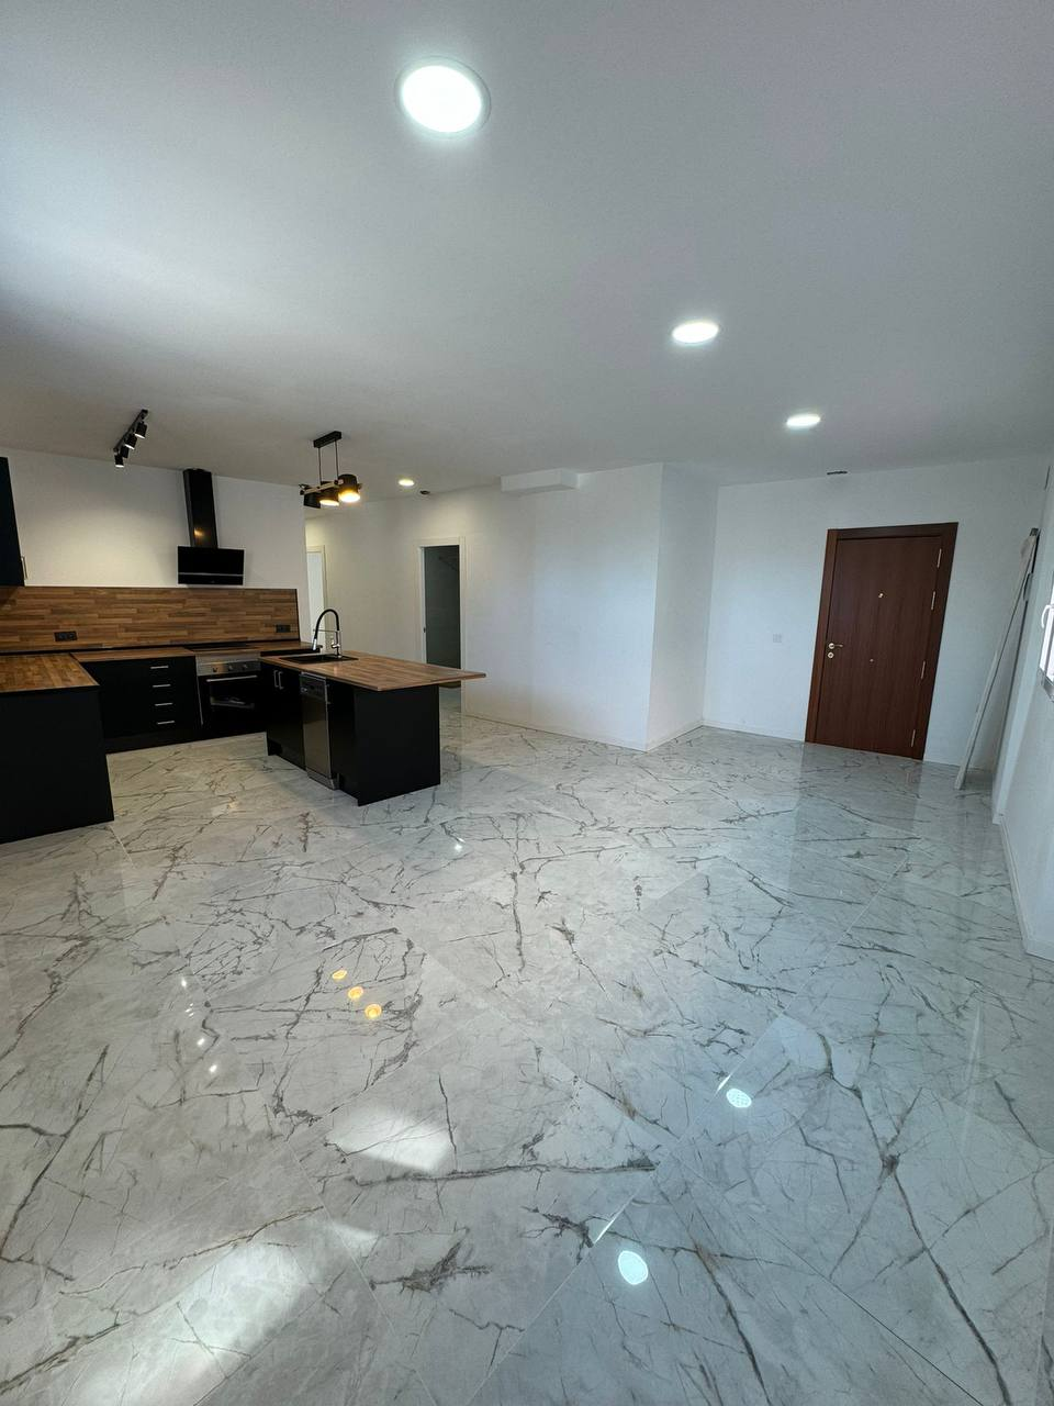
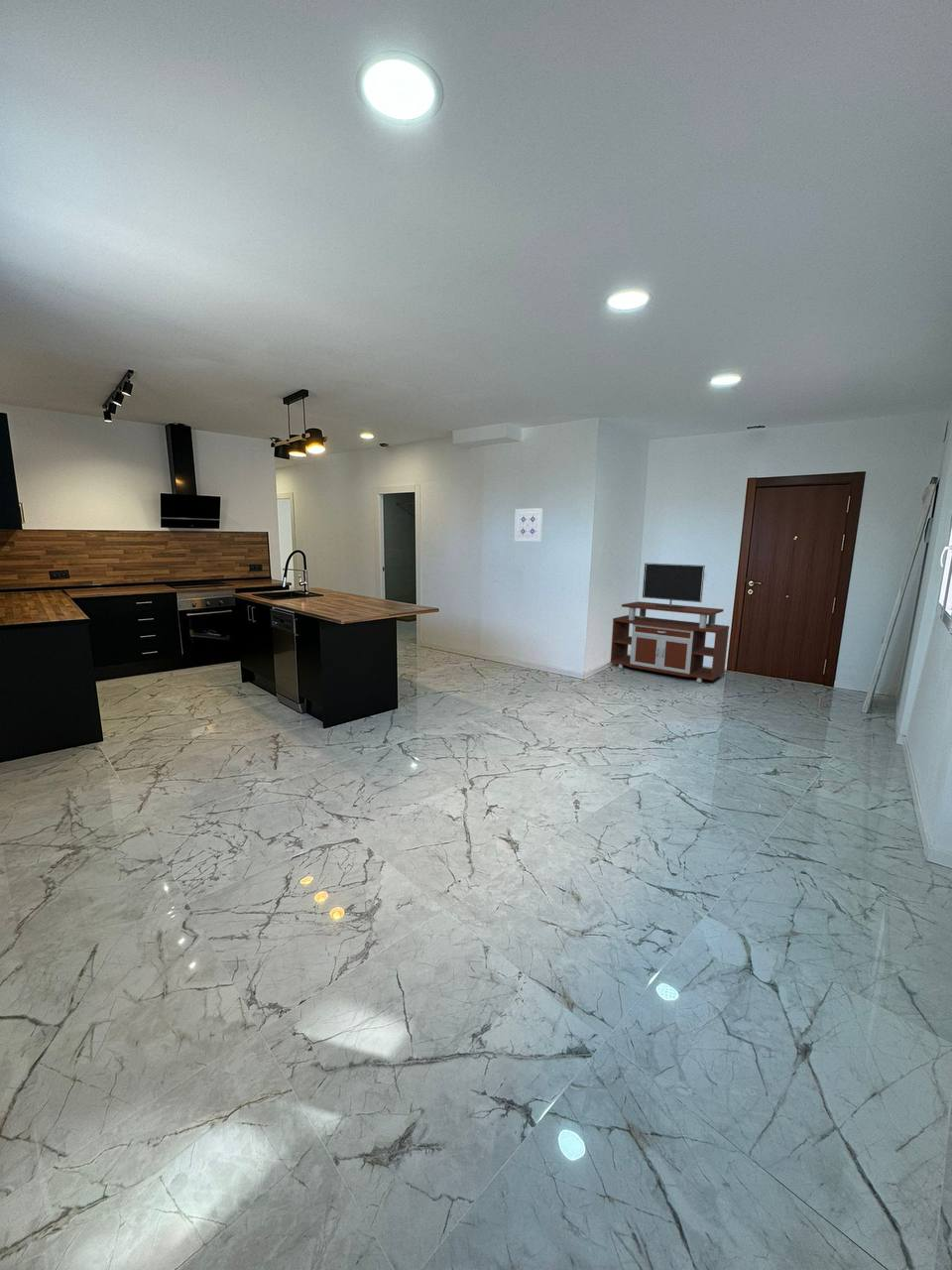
+ wall art [514,507,543,543]
+ tv stand [610,563,730,684]
